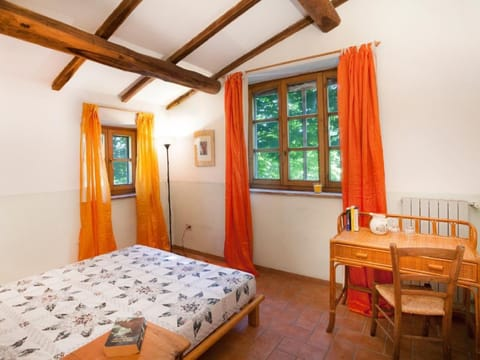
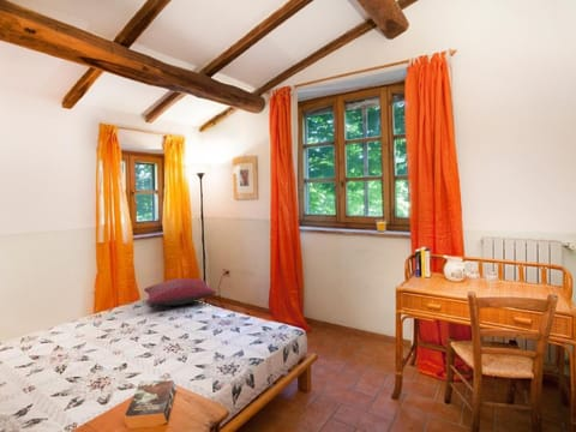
+ pillow [143,277,217,306]
